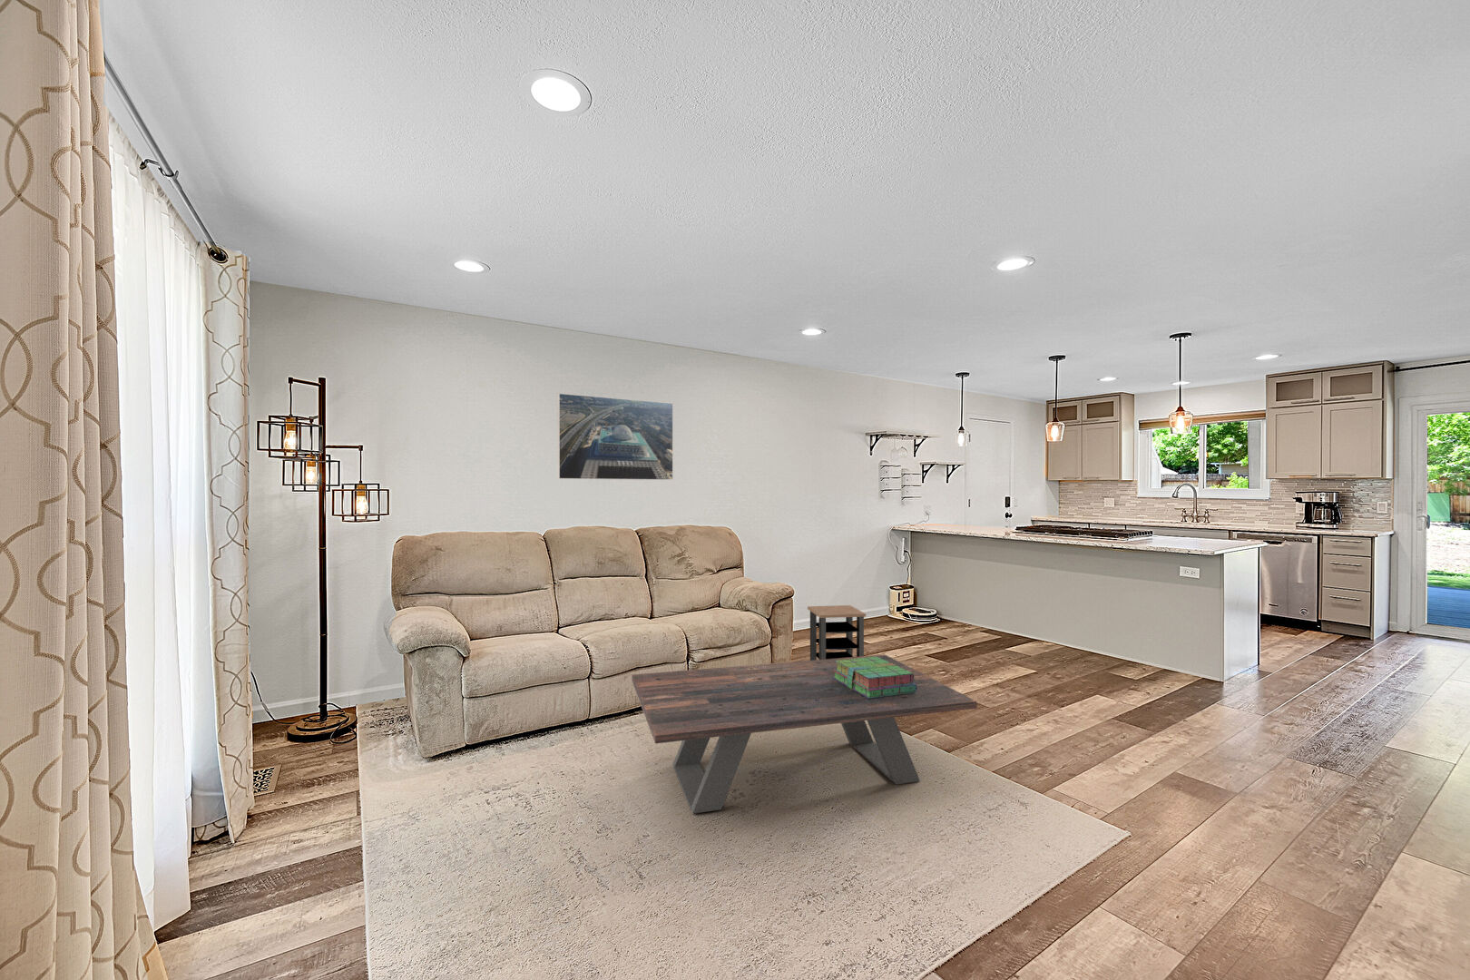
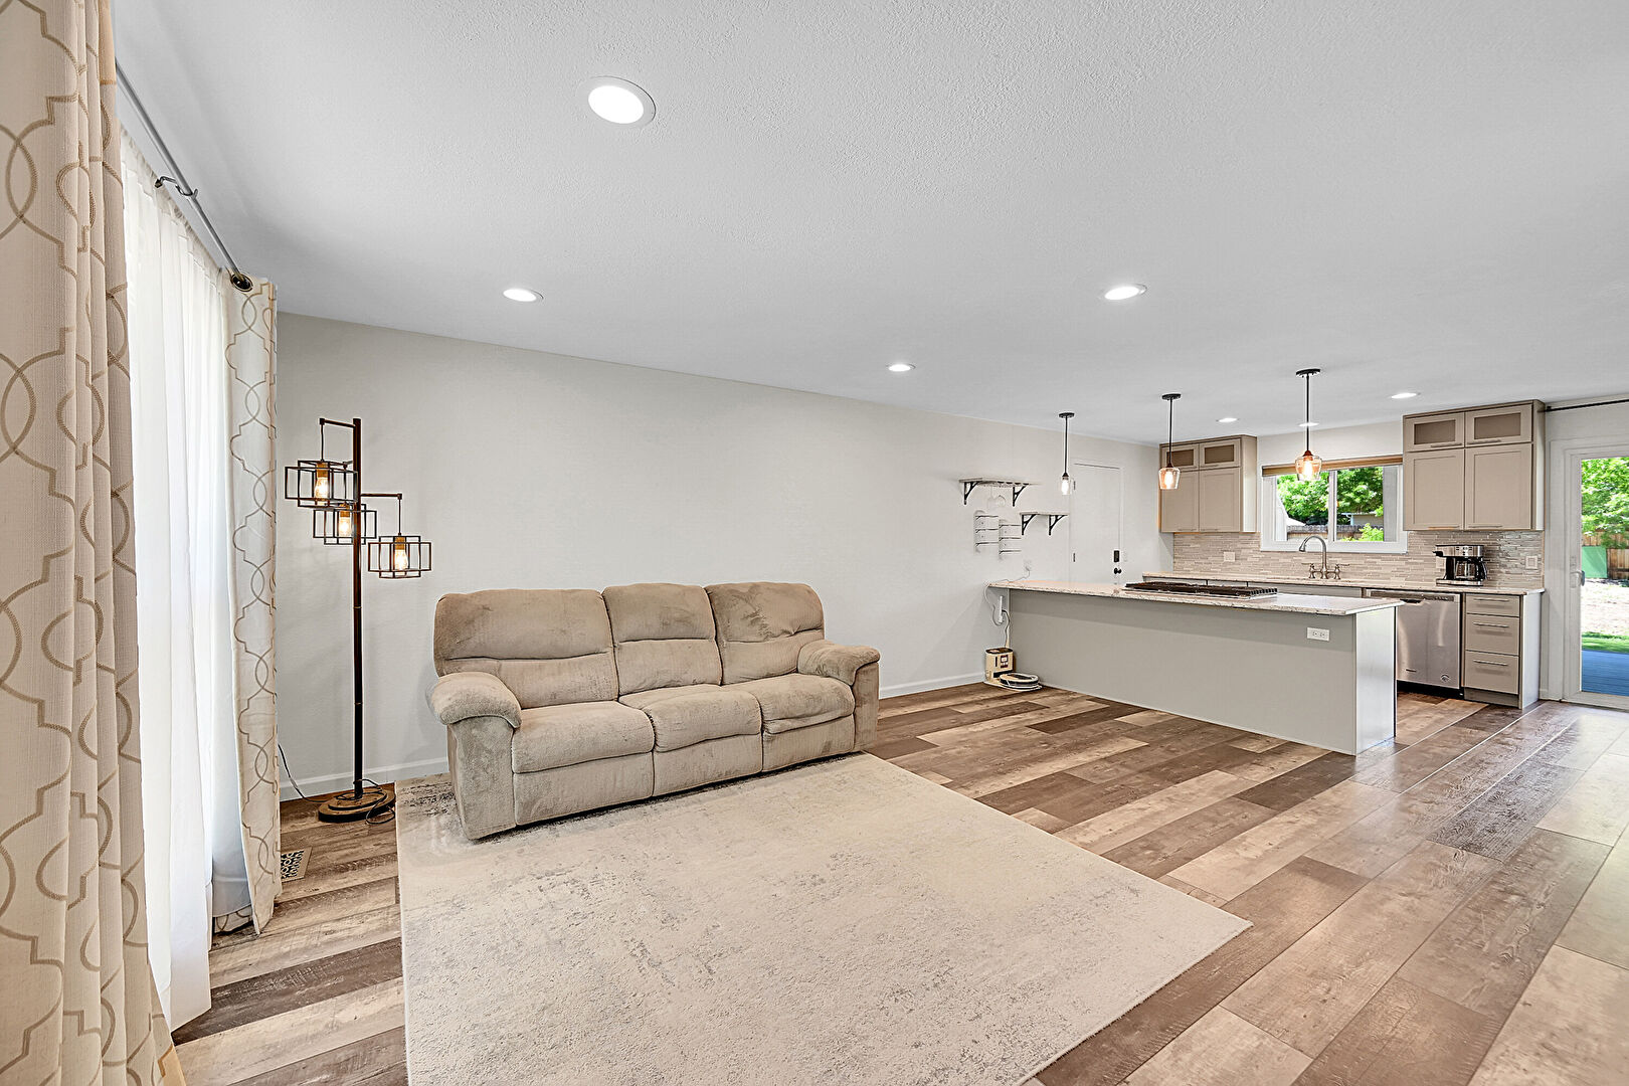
- coffee table [631,653,978,815]
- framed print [557,392,674,481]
- stack of books [833,657,918,699]
- side table [807,605,866,661]
